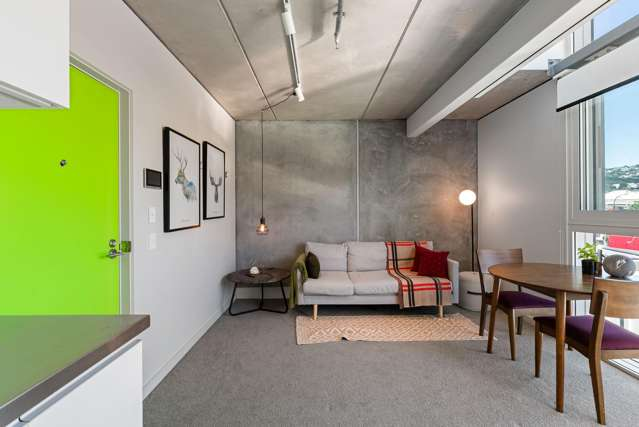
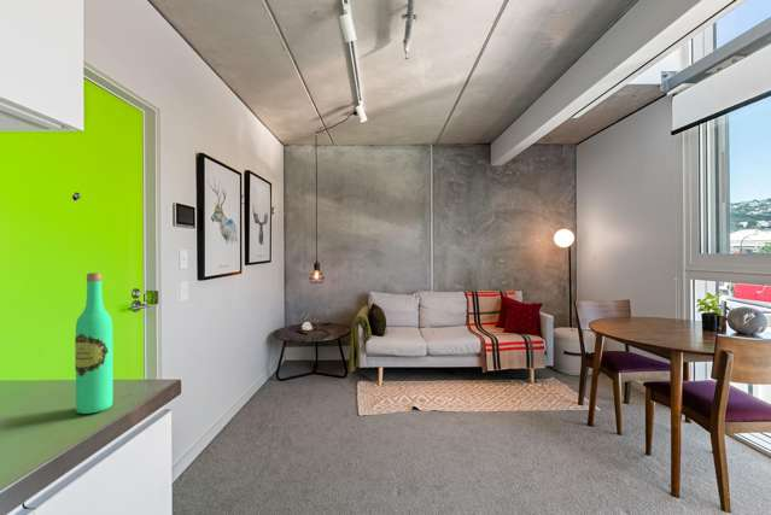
+ wine bottle [74,271,113,415]
